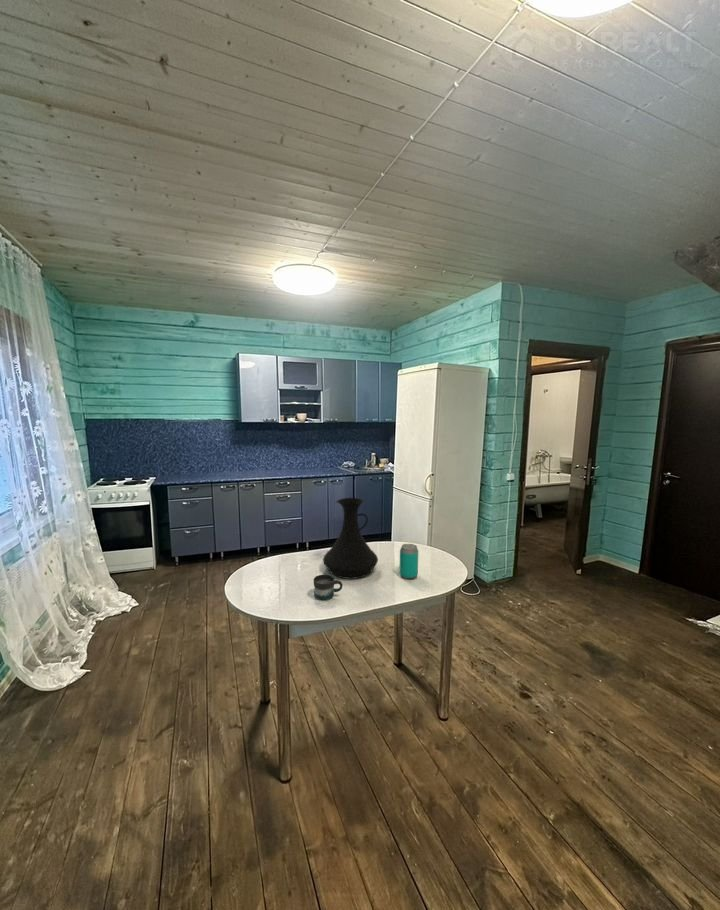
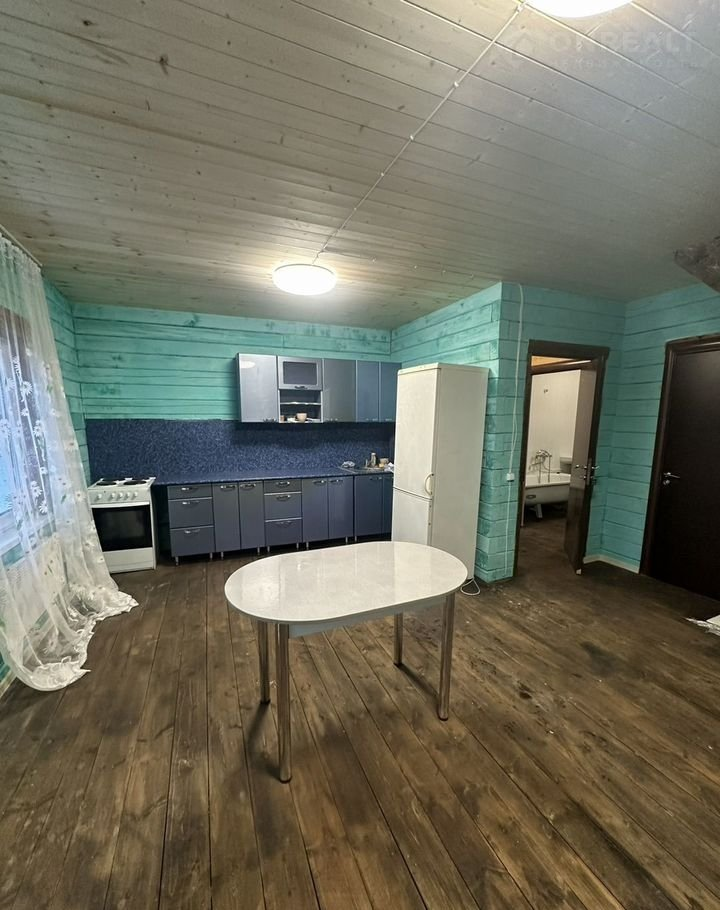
- vase [322,497,379,580]
- beverage can [398,543,419,580]
- mug [313,573,343,601]
